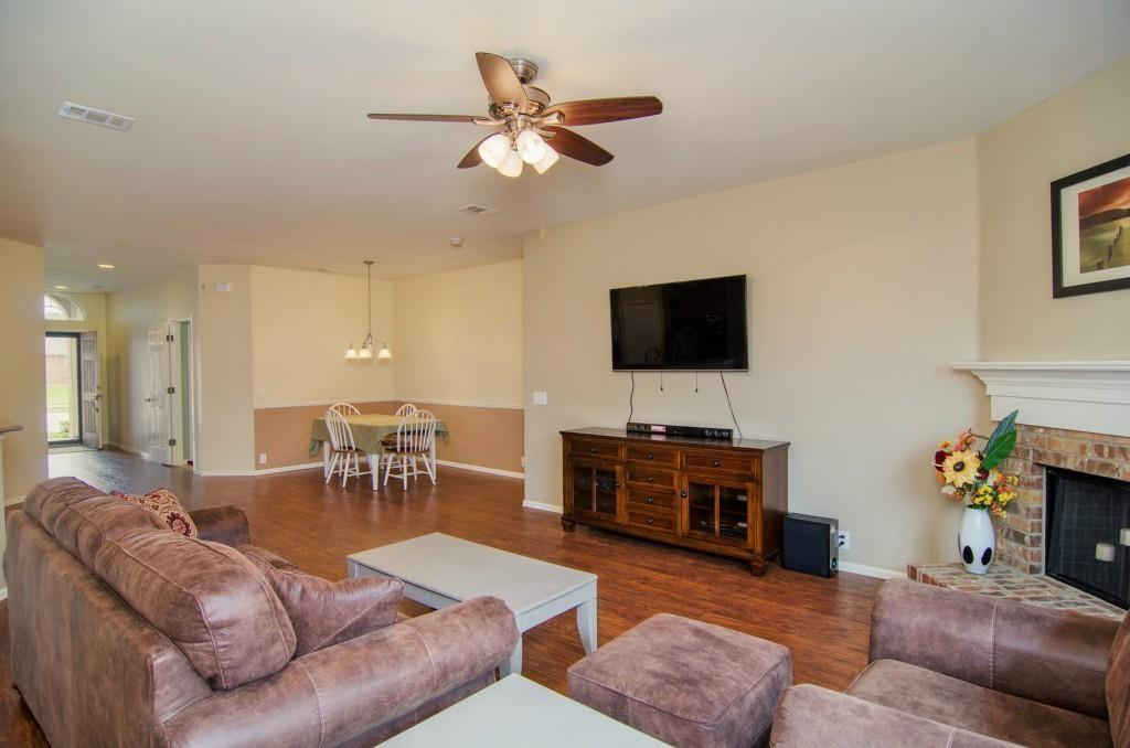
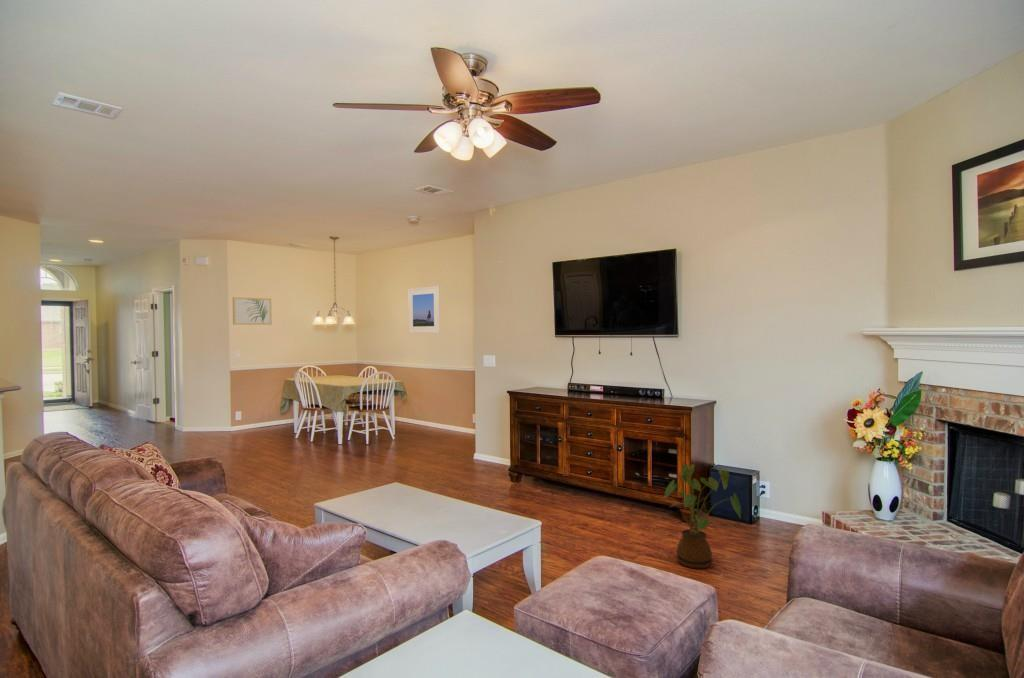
+ wall art [232,296,273,326]
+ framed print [407,285,441,334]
+ house plant [663,463,742,570]
